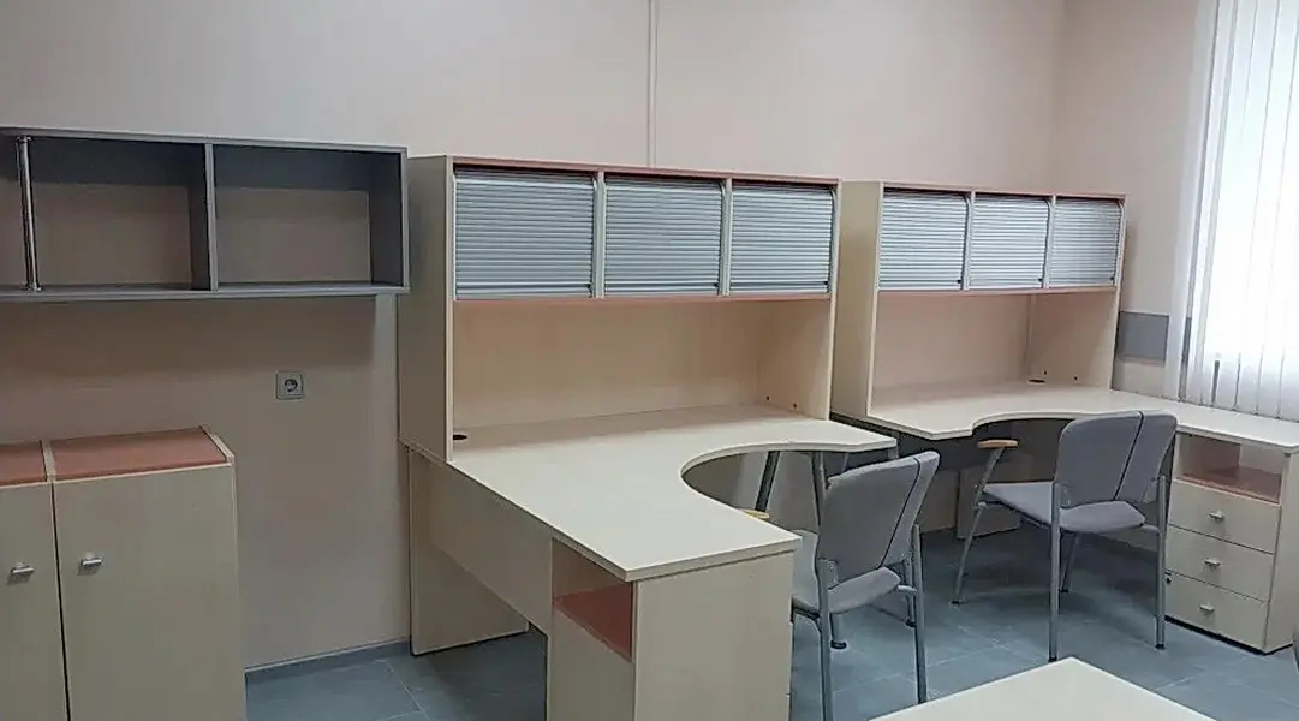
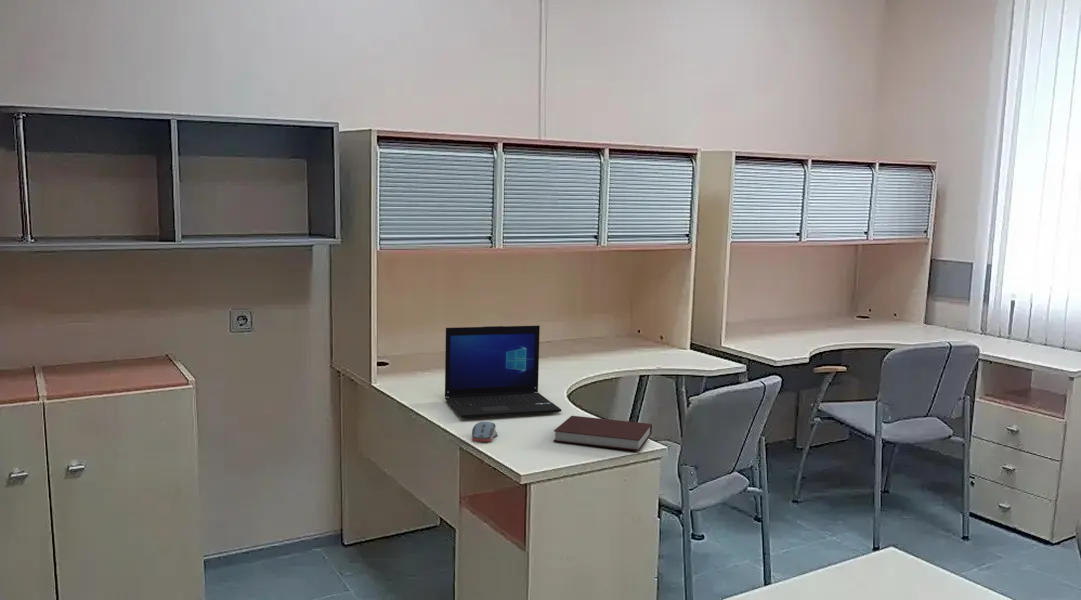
+ laptop [444,325,562,419]
+ notebook [553,415,653,452]
+ computer mouse [471,421,499,443]
